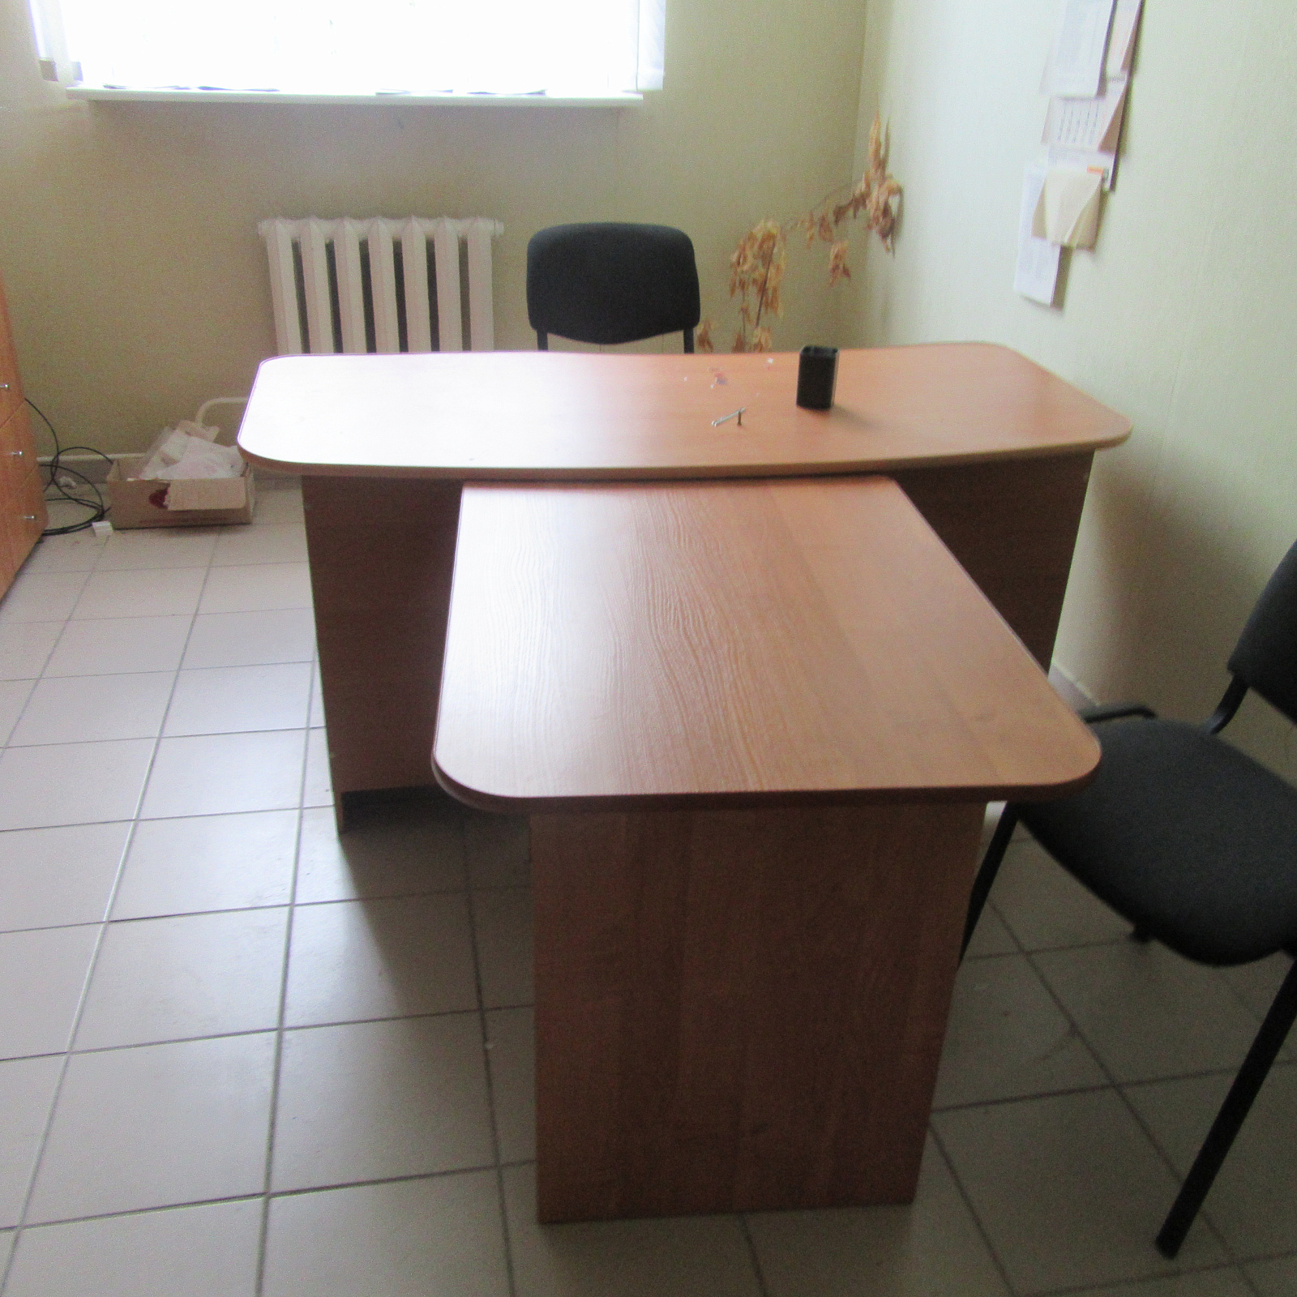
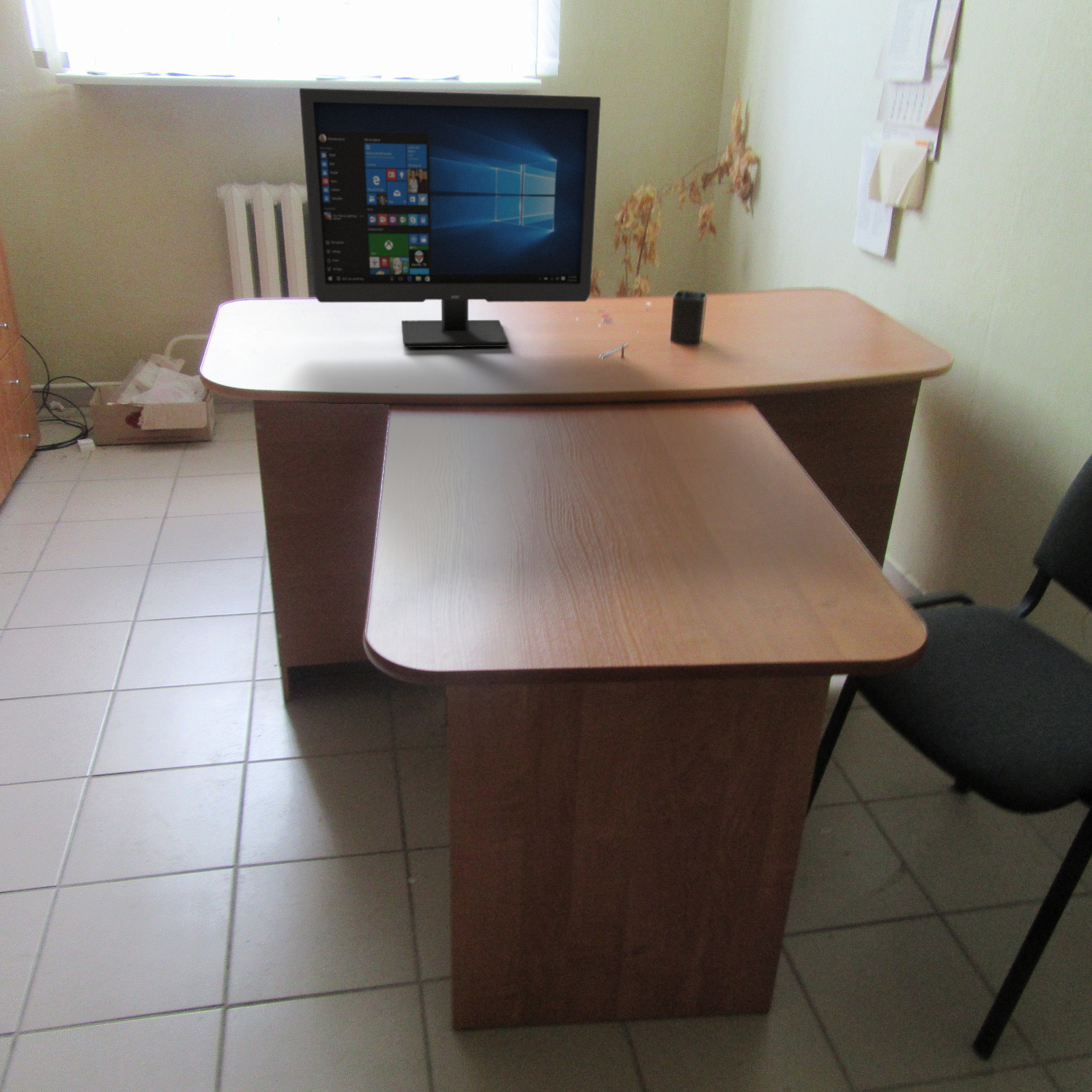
+ computer monitor [299,87,601,348]
